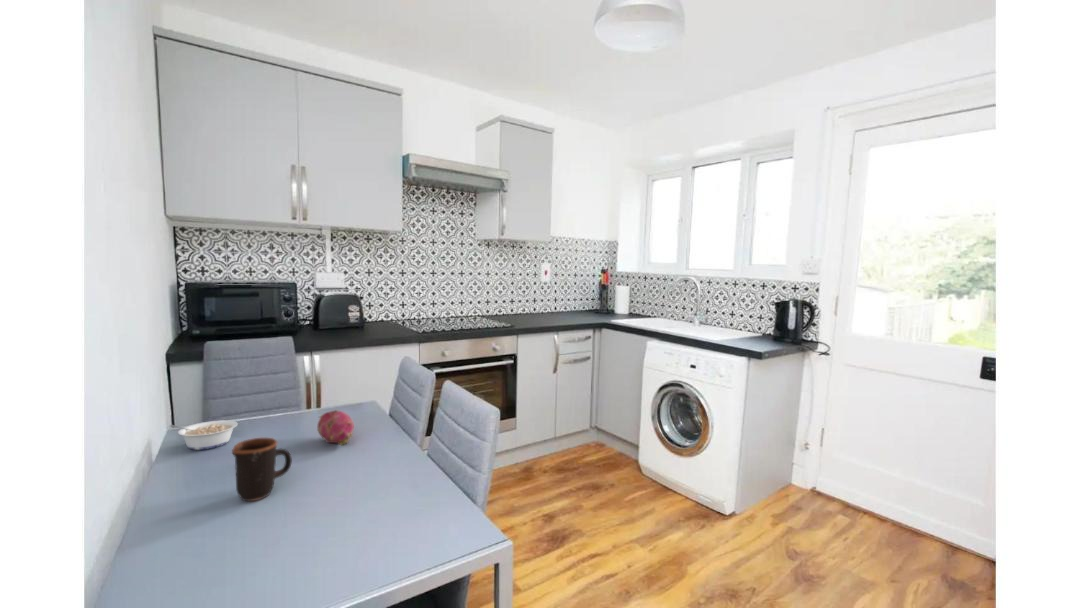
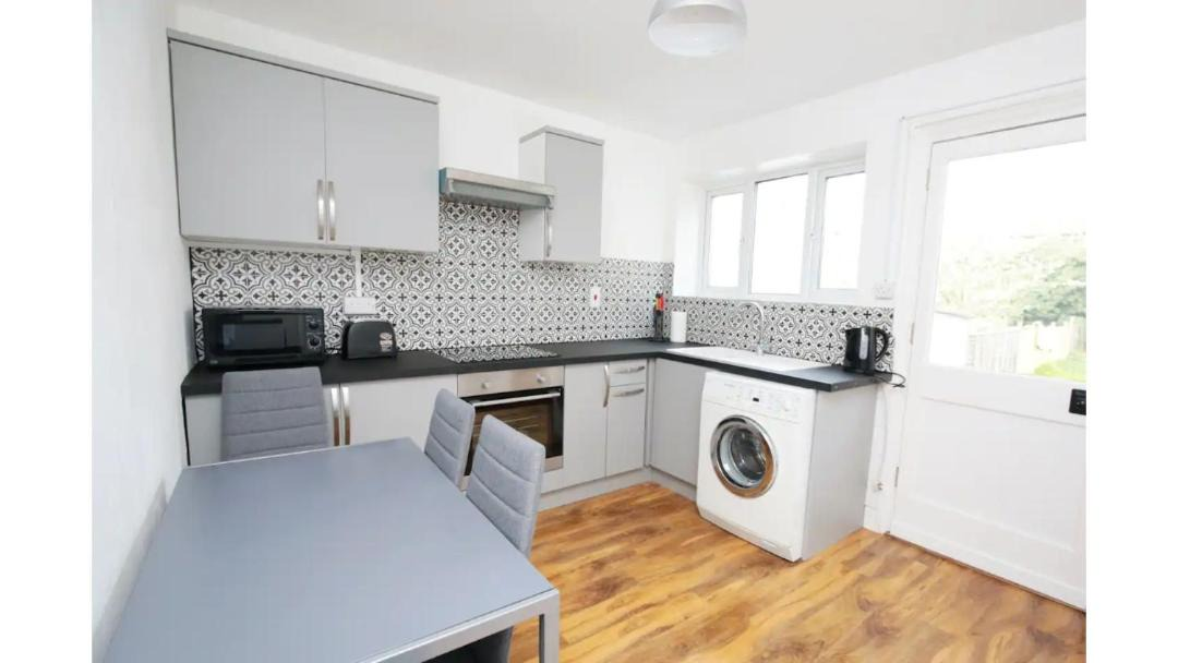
- mug [231,437,293,502]
- fruit [316,409,355,447]
- legume [169,419,239,451]
